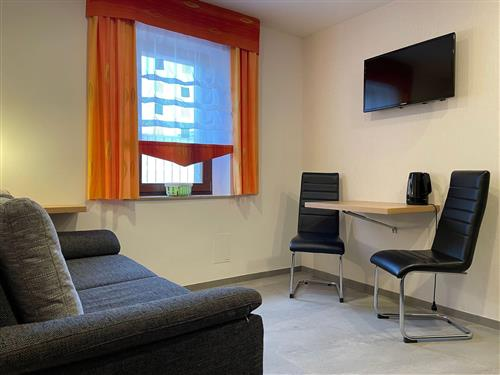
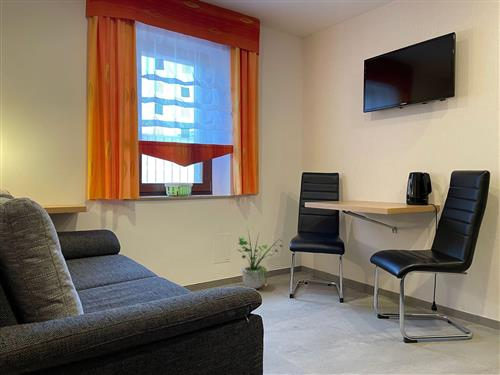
+ potted plant [237,227,284,290]
